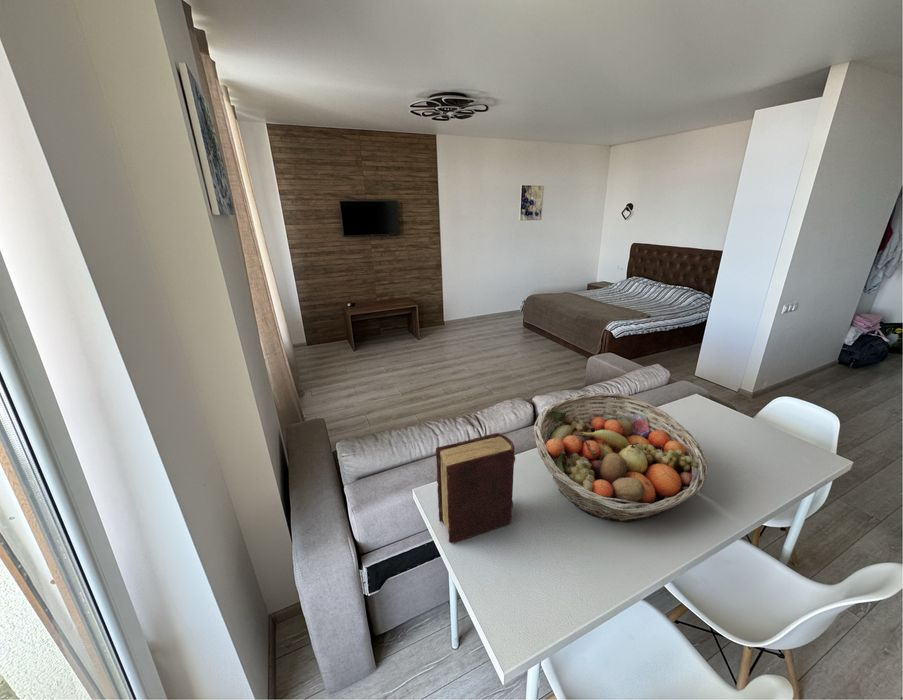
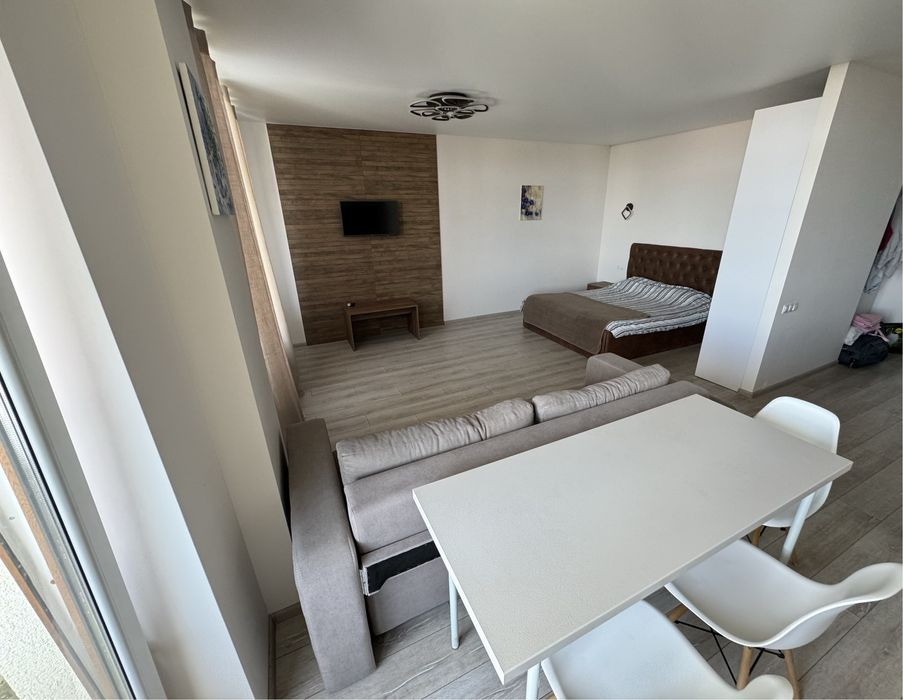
- fruit basket [533,391,708,523]
- diary [435,432,516,544]
